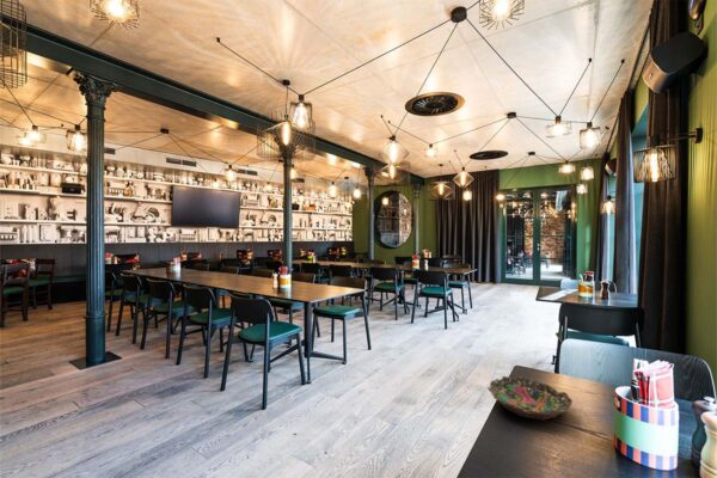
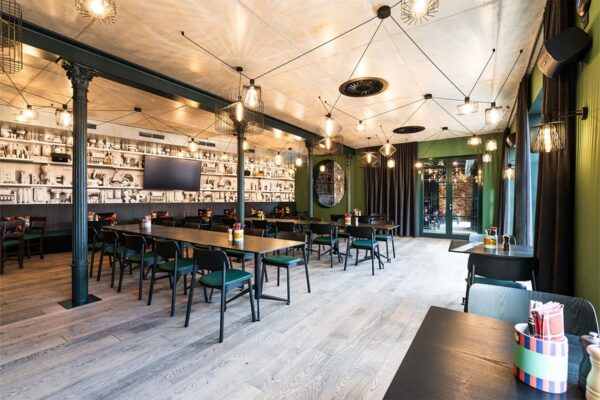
- bowl [486,375,574,421]
